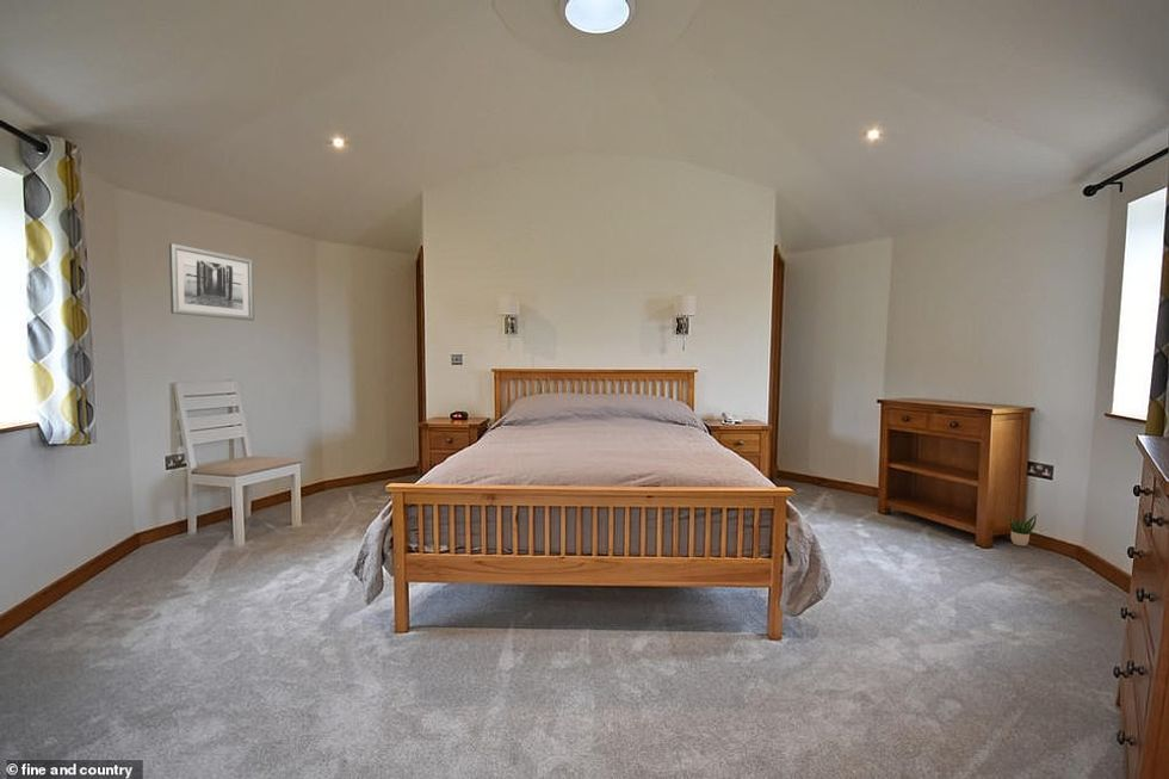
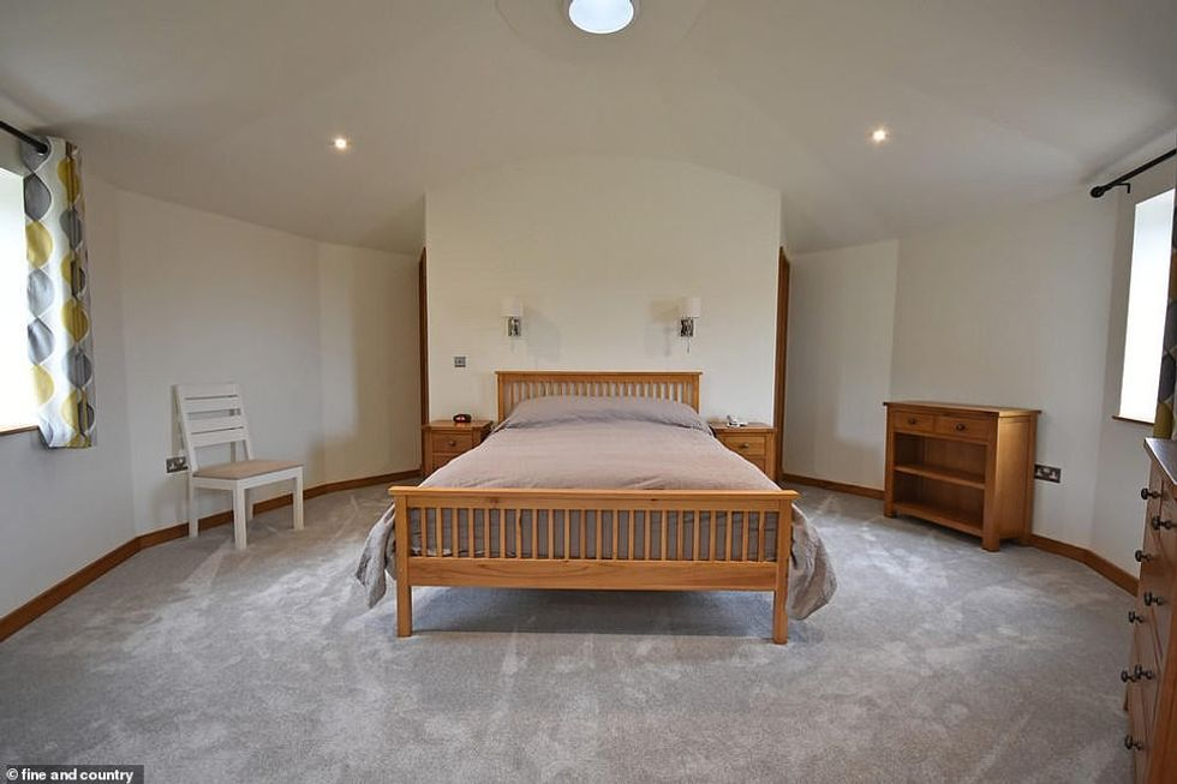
- potted plant [1009,513,1039,548]
- wall art [168,242,255,322]
